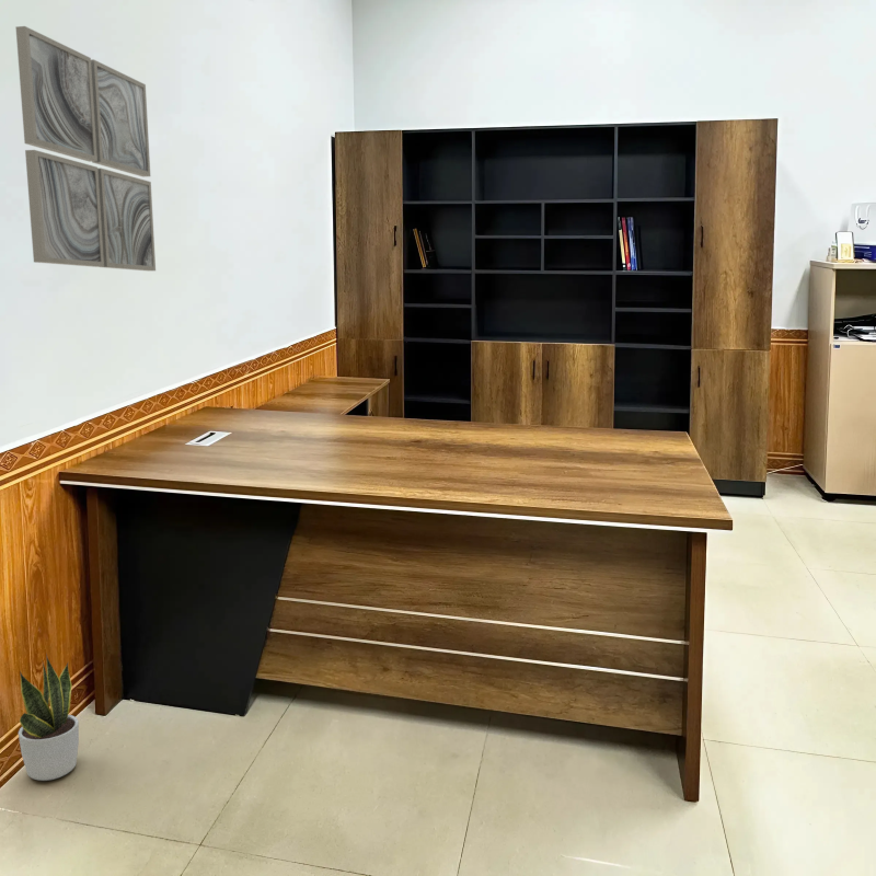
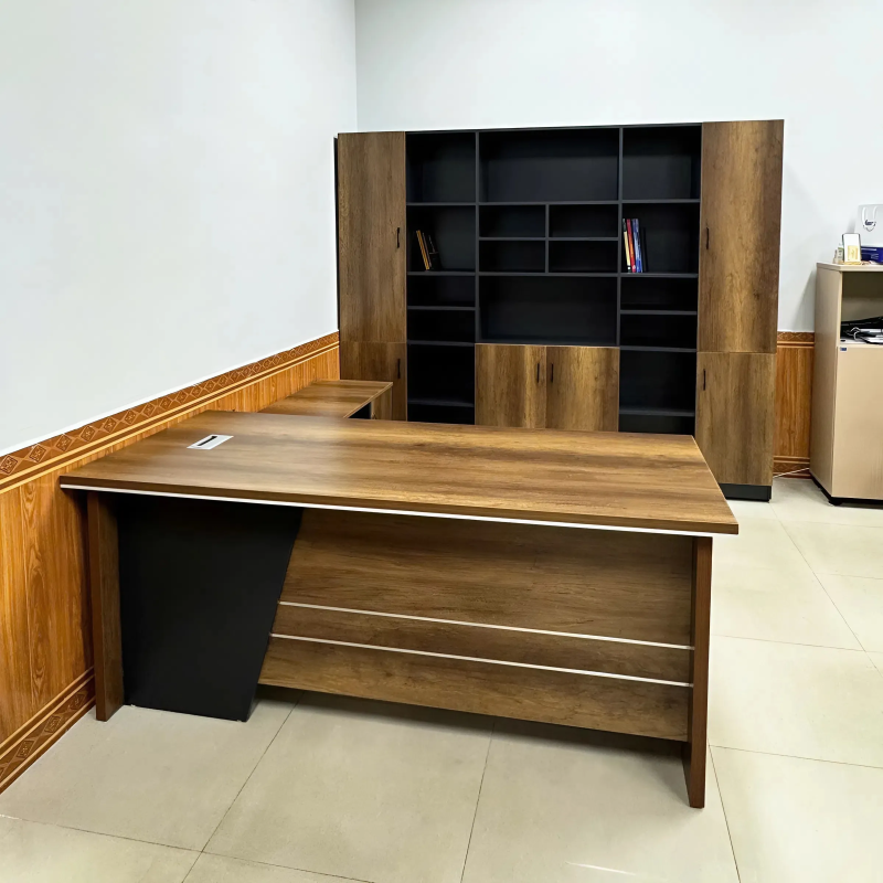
- wall art [14,25,157,272]
- potted plant [18,653,80,782]
